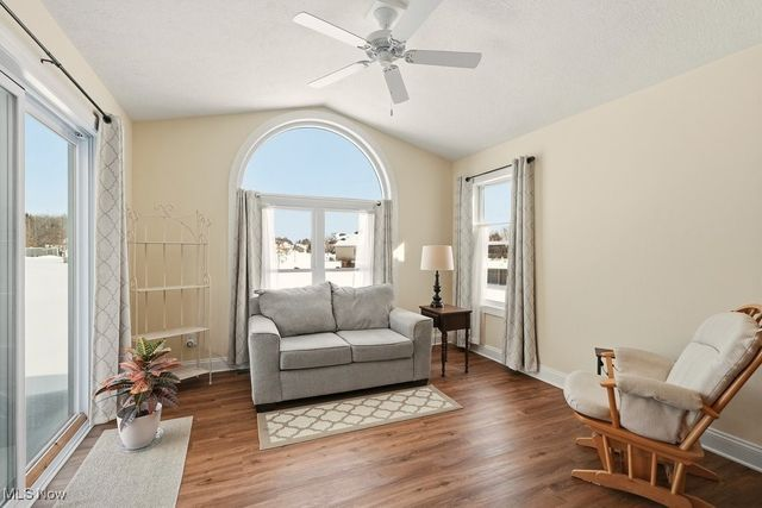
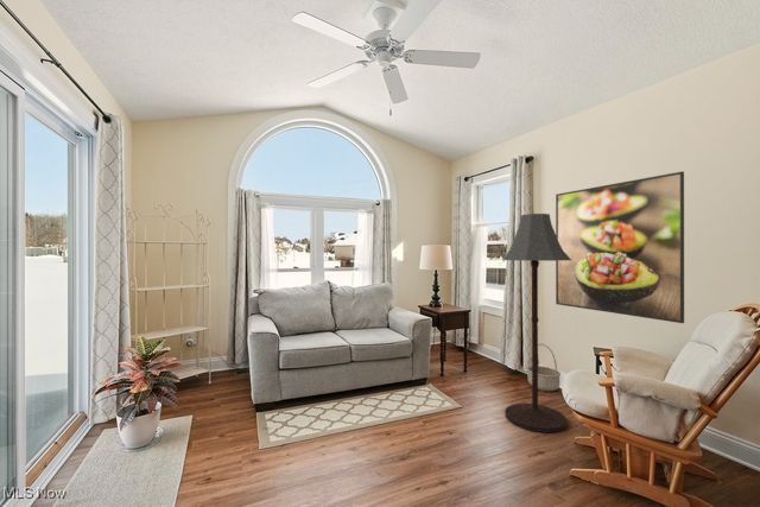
+ basket [526,343,562,392]
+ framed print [555,170,685,324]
+ floor lamp [500,213,571,433]
